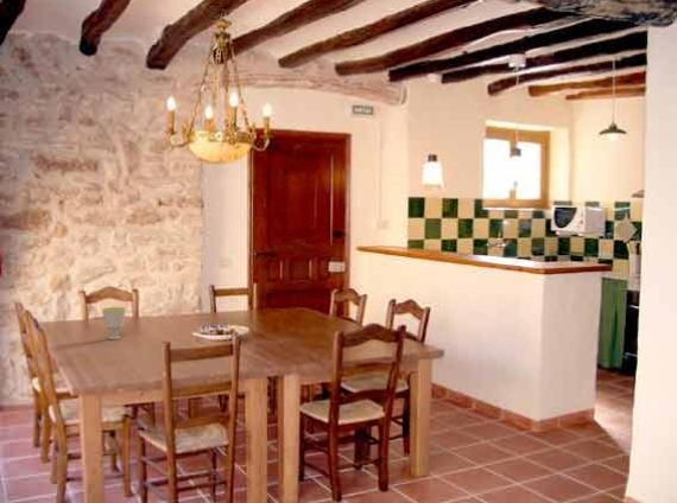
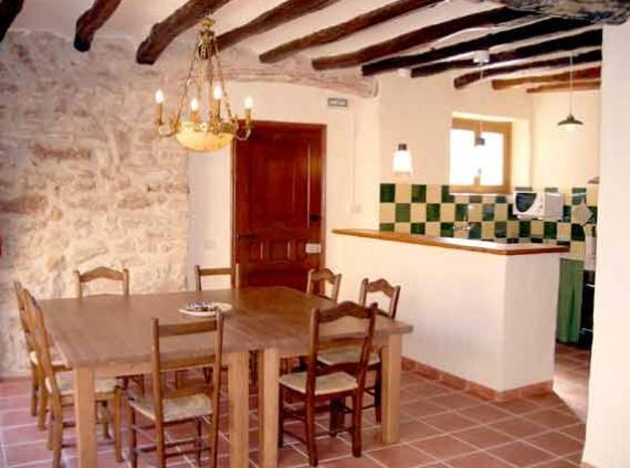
- cup [101,306,127,340]
